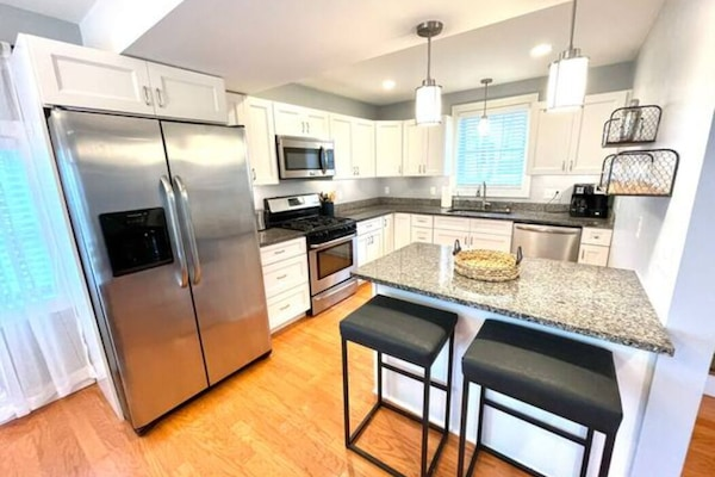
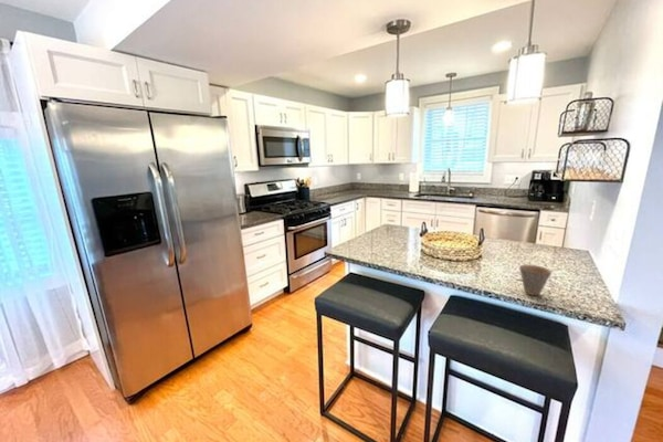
+ cup [518,264,552,296]
